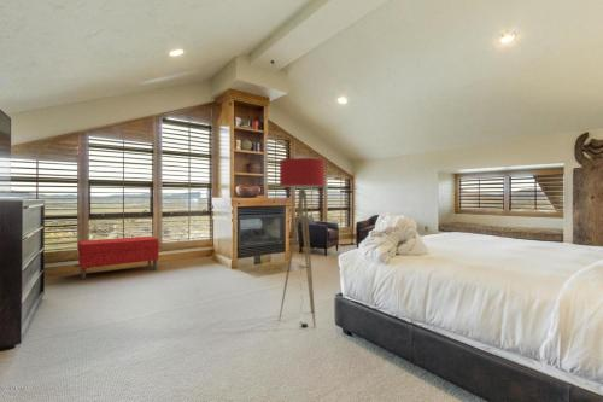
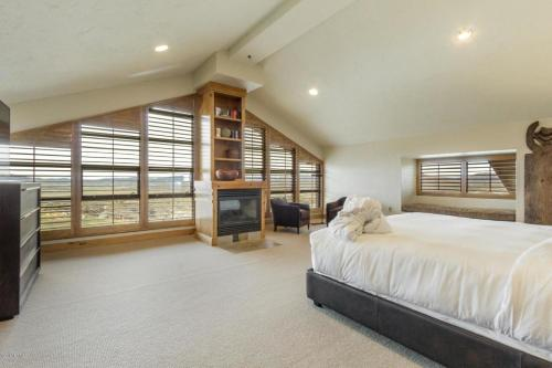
- floor lamp [279,157,326,328]
- bench [77,235,160,280]
